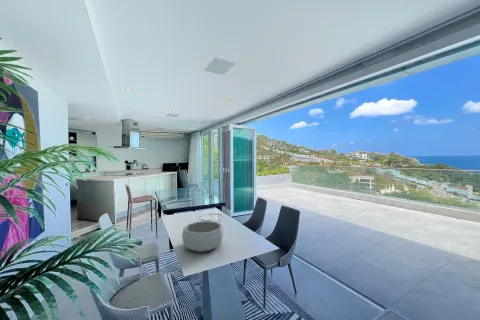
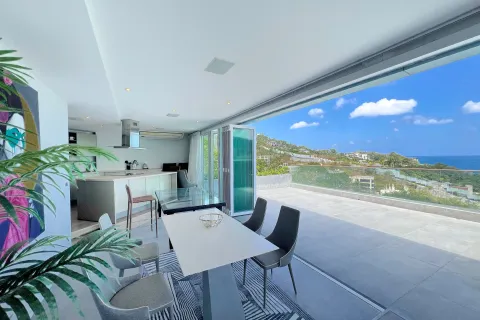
- decorative bowl [181,220,225,253]
